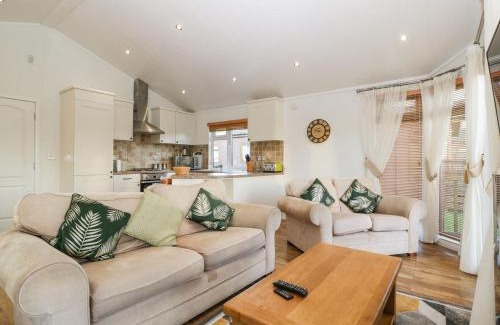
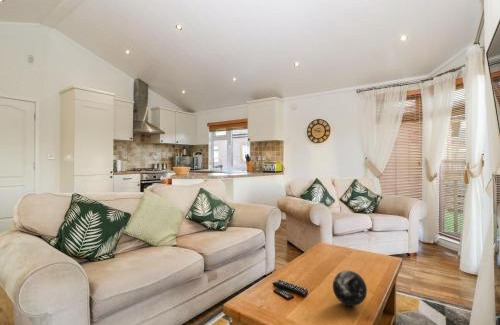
+ decorative orb [332,270,368,307]
